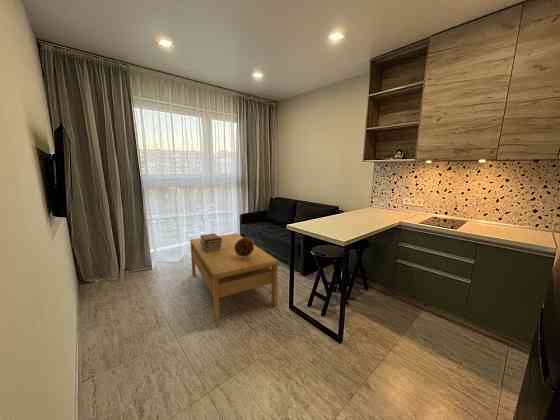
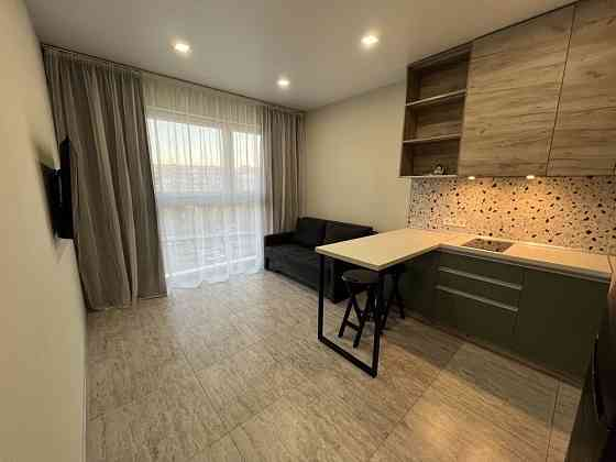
- decorative sphere [233,235,255,260]
- book stack [200,233,222,253]
- coffee table [189,232,279,327]
